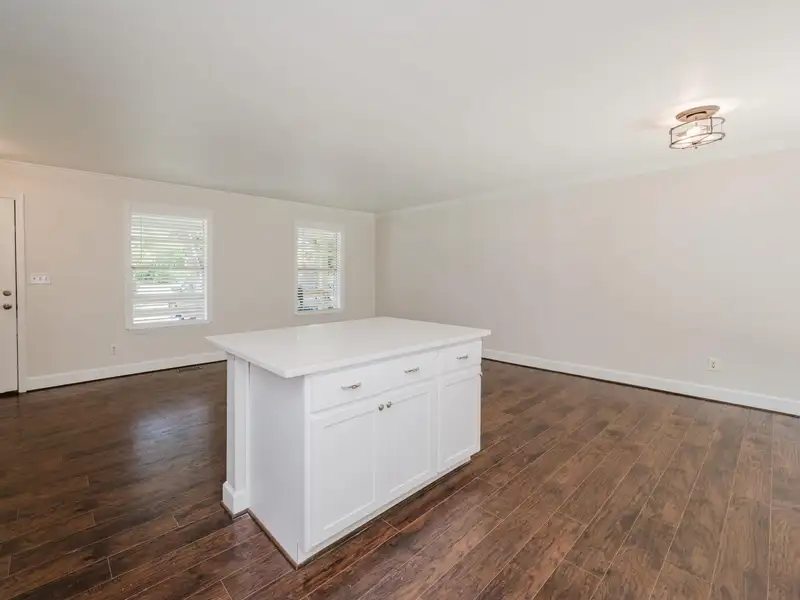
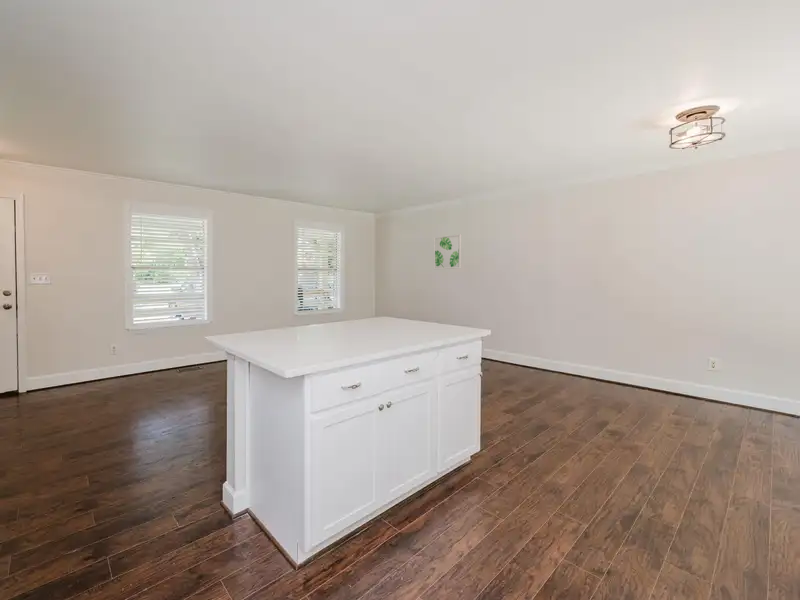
+ wall art [433,233,462,270]
